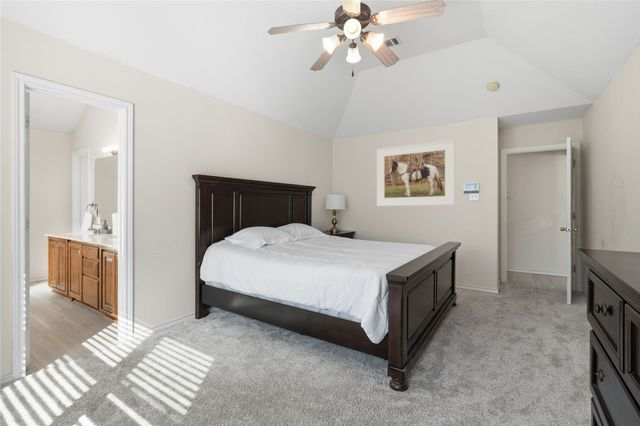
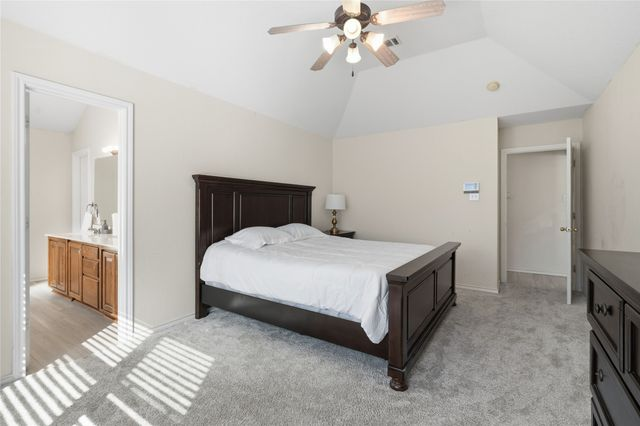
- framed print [376,139,456,207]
